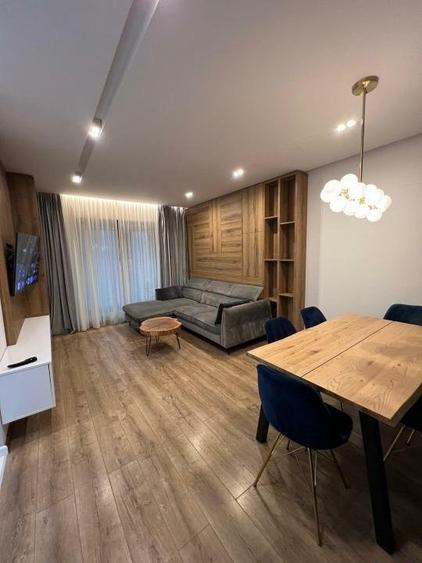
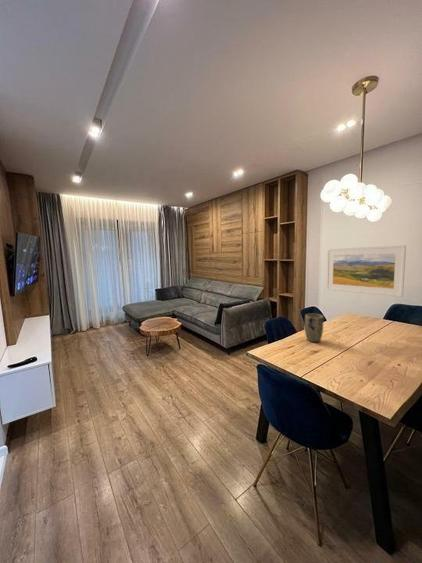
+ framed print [325,244,407,298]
+ plant pot [304,313,324,343]
